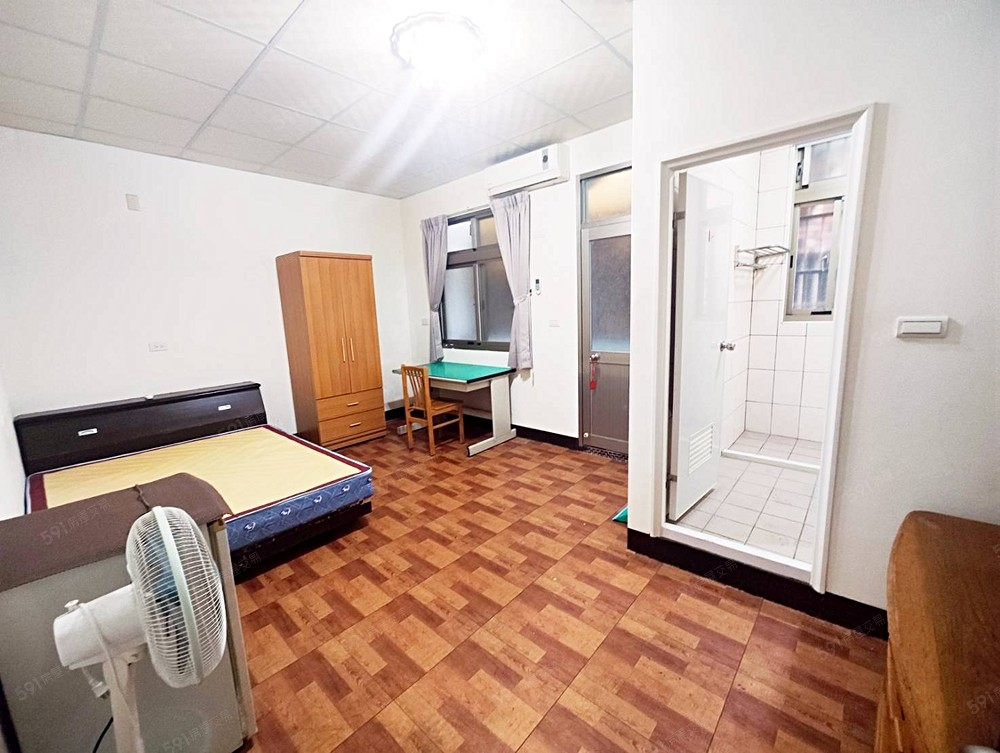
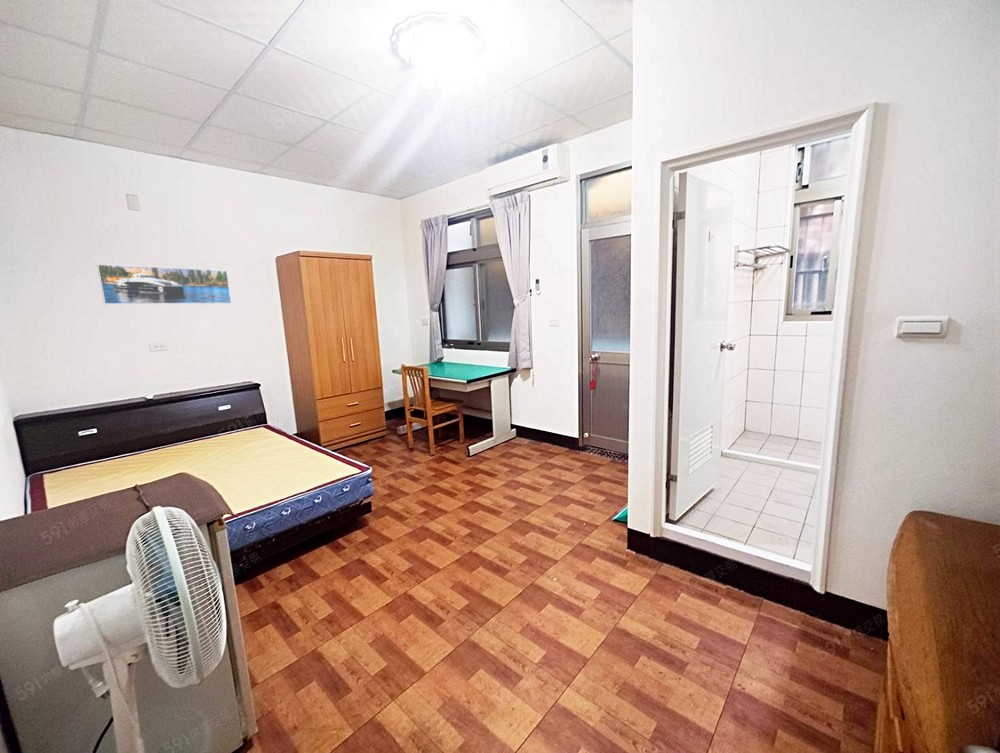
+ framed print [96,263,232,305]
